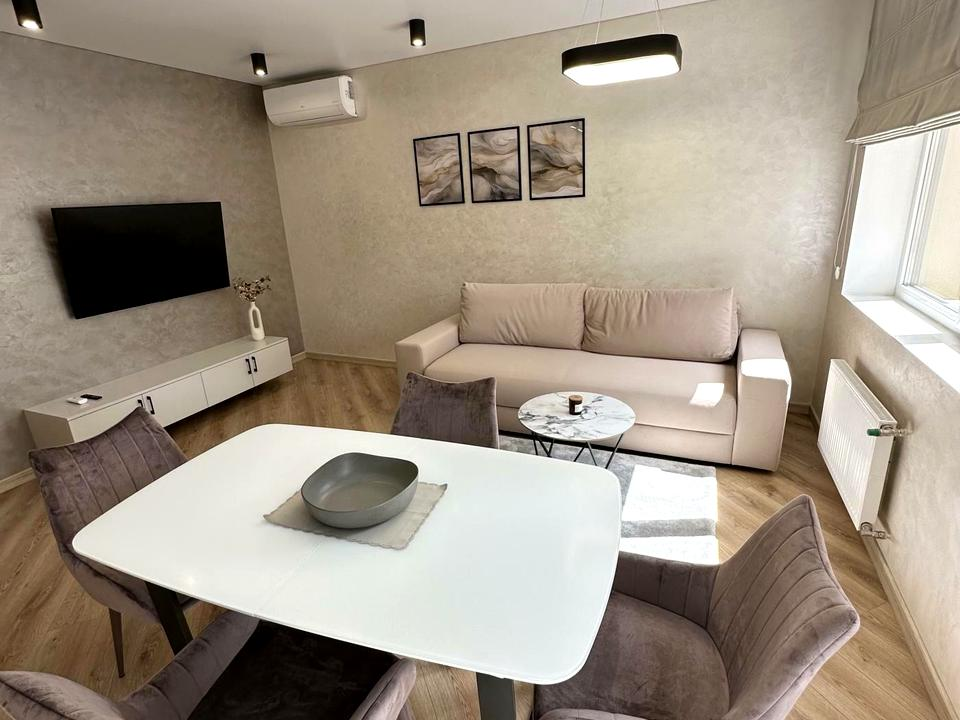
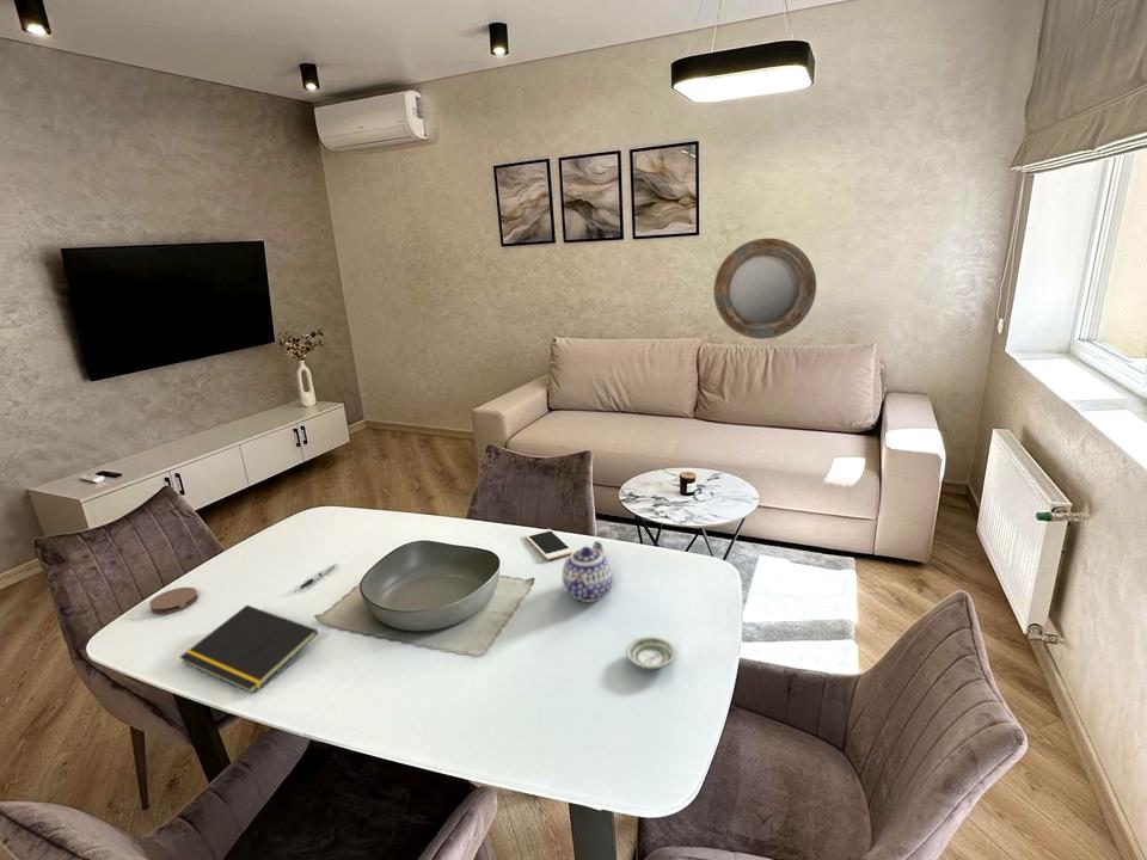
+ saucer [625,635,676,671]
+ teapot [562,540,614,603]
+ notepad [178,604,319,695]
+ pen [293,563,338,594]
+ coaster [148,586,200,615]
+ home mirror [712,236,817,340]
+ cell phone [525,528,575,560]
